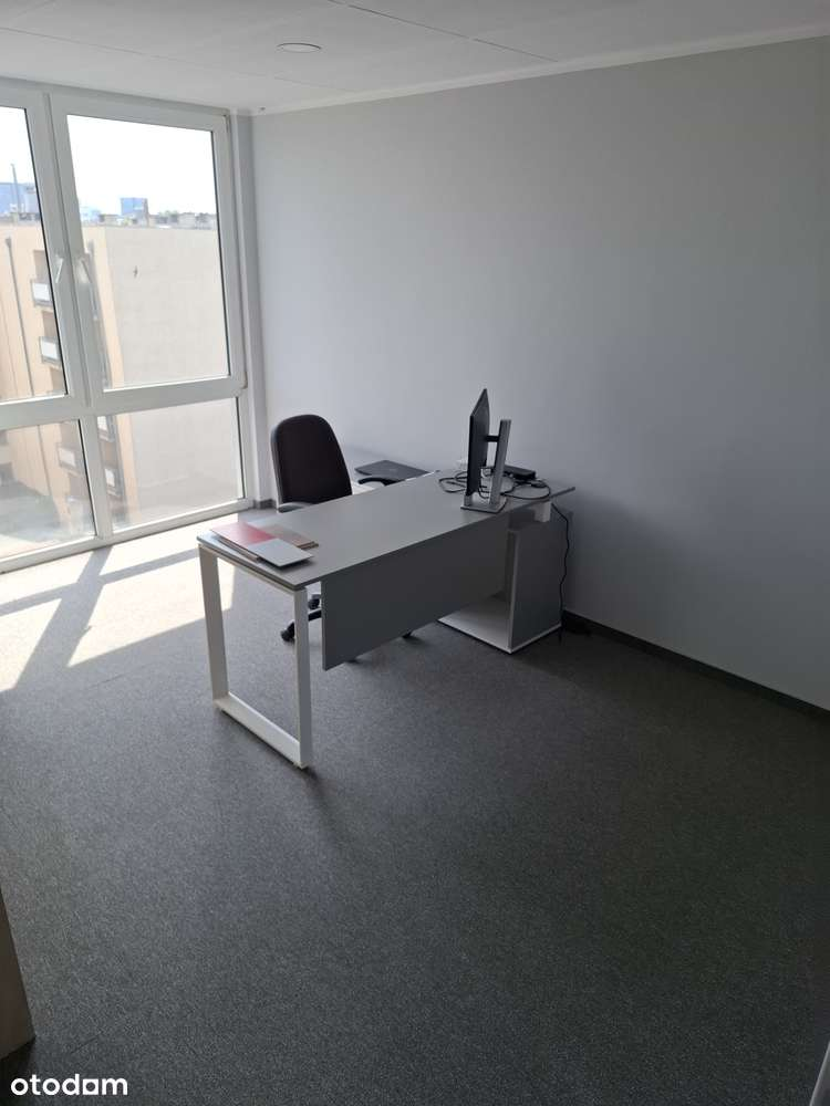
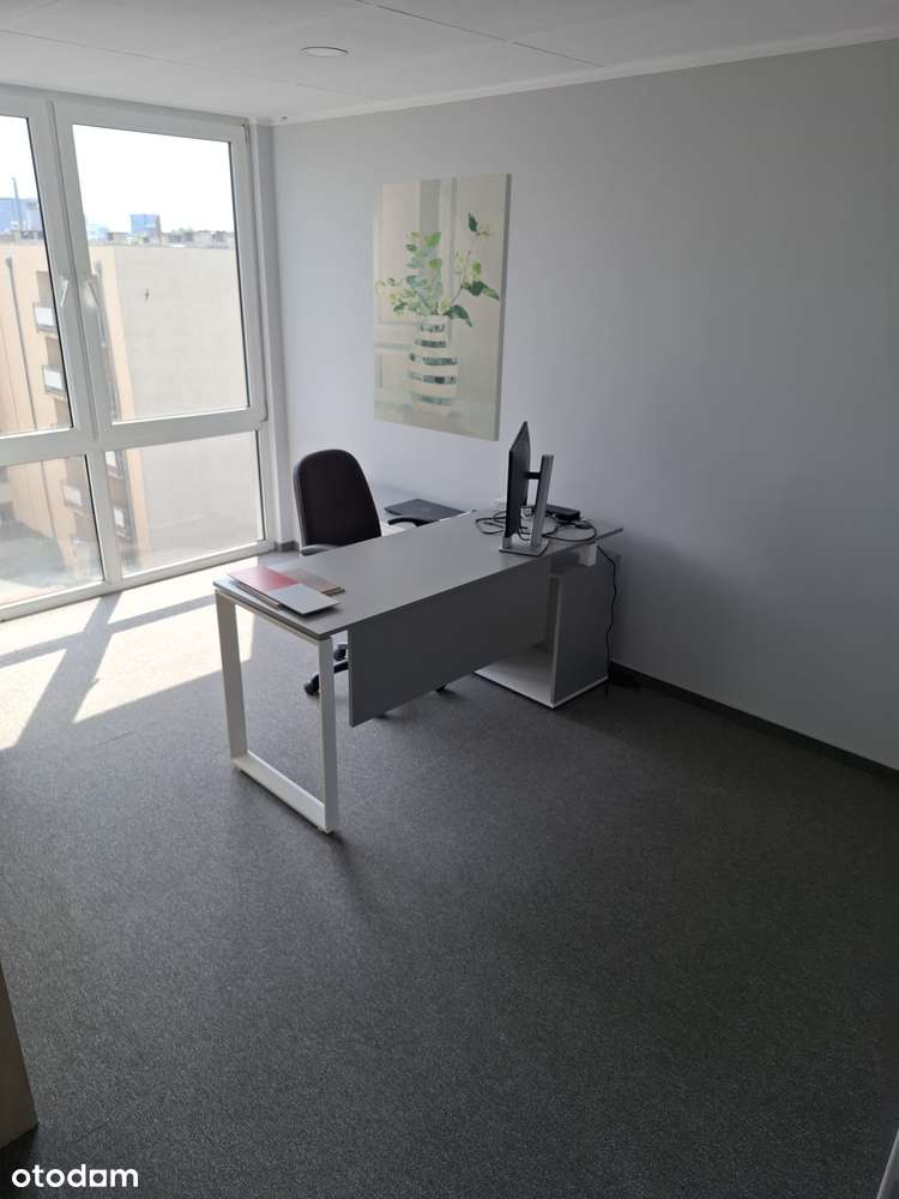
+ wall art [372,173,513,442]
